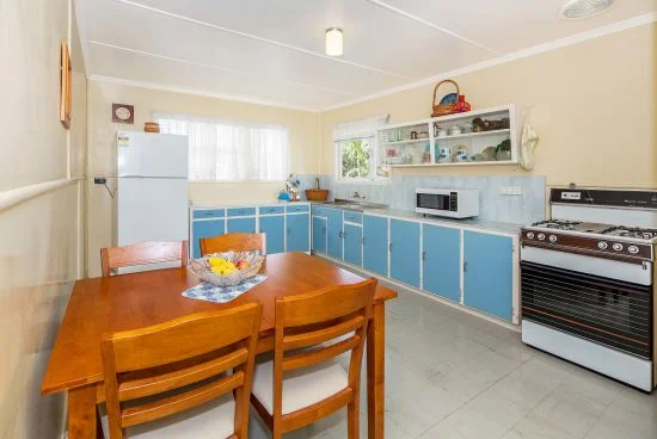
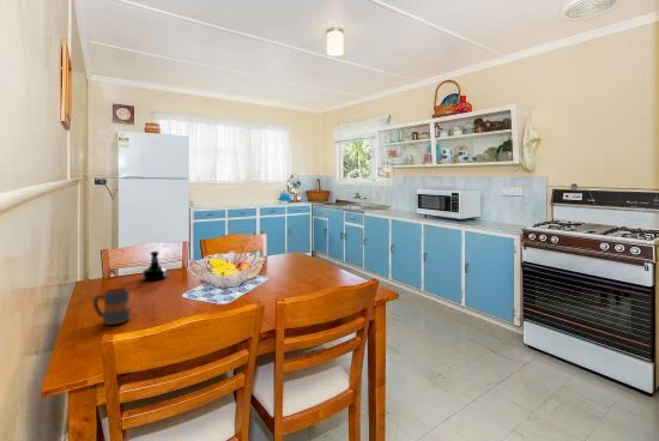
+ mug [92,288,132,326]
+ tequila bottle [141,250,168,280]
